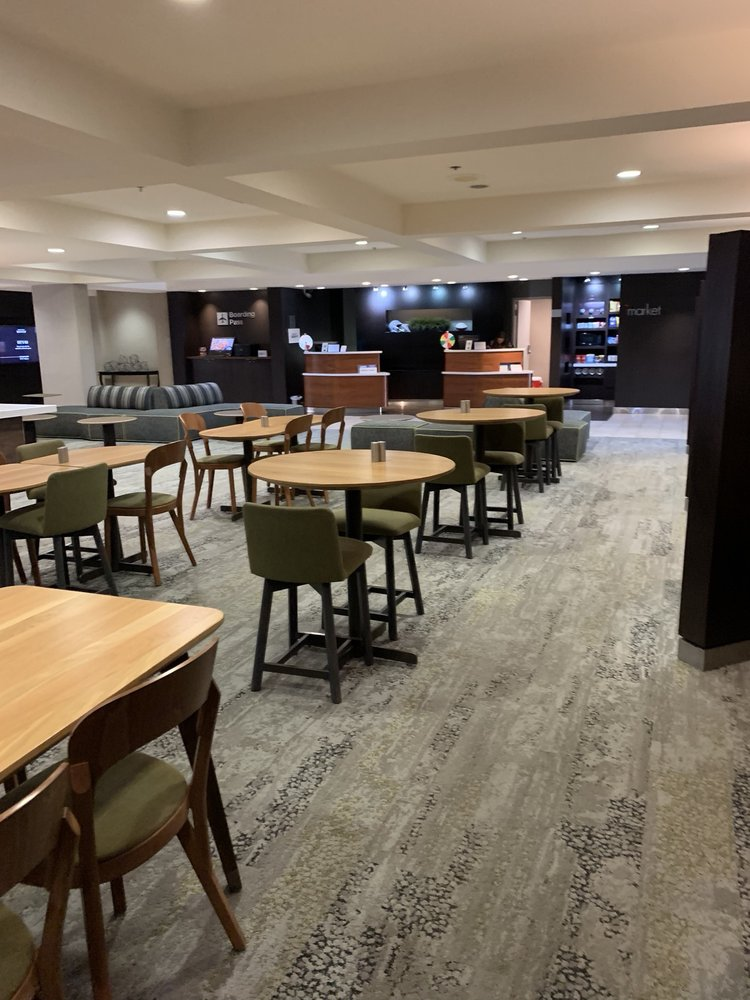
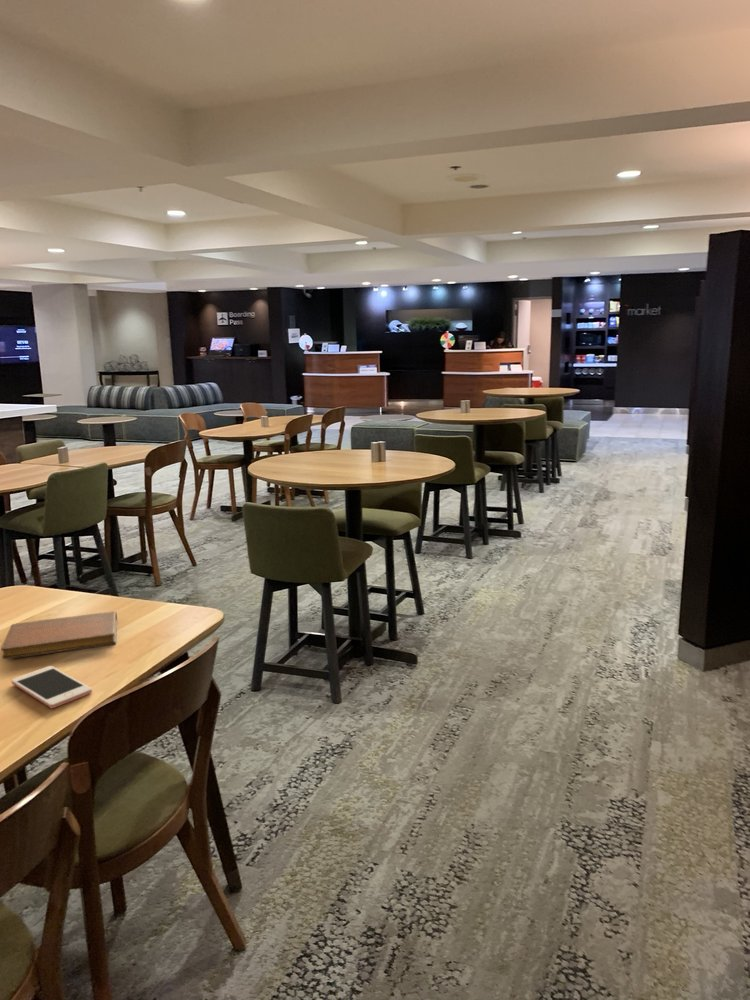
+ notebook [0,610,118,660]
+ cell phone [10,665,93,709]
